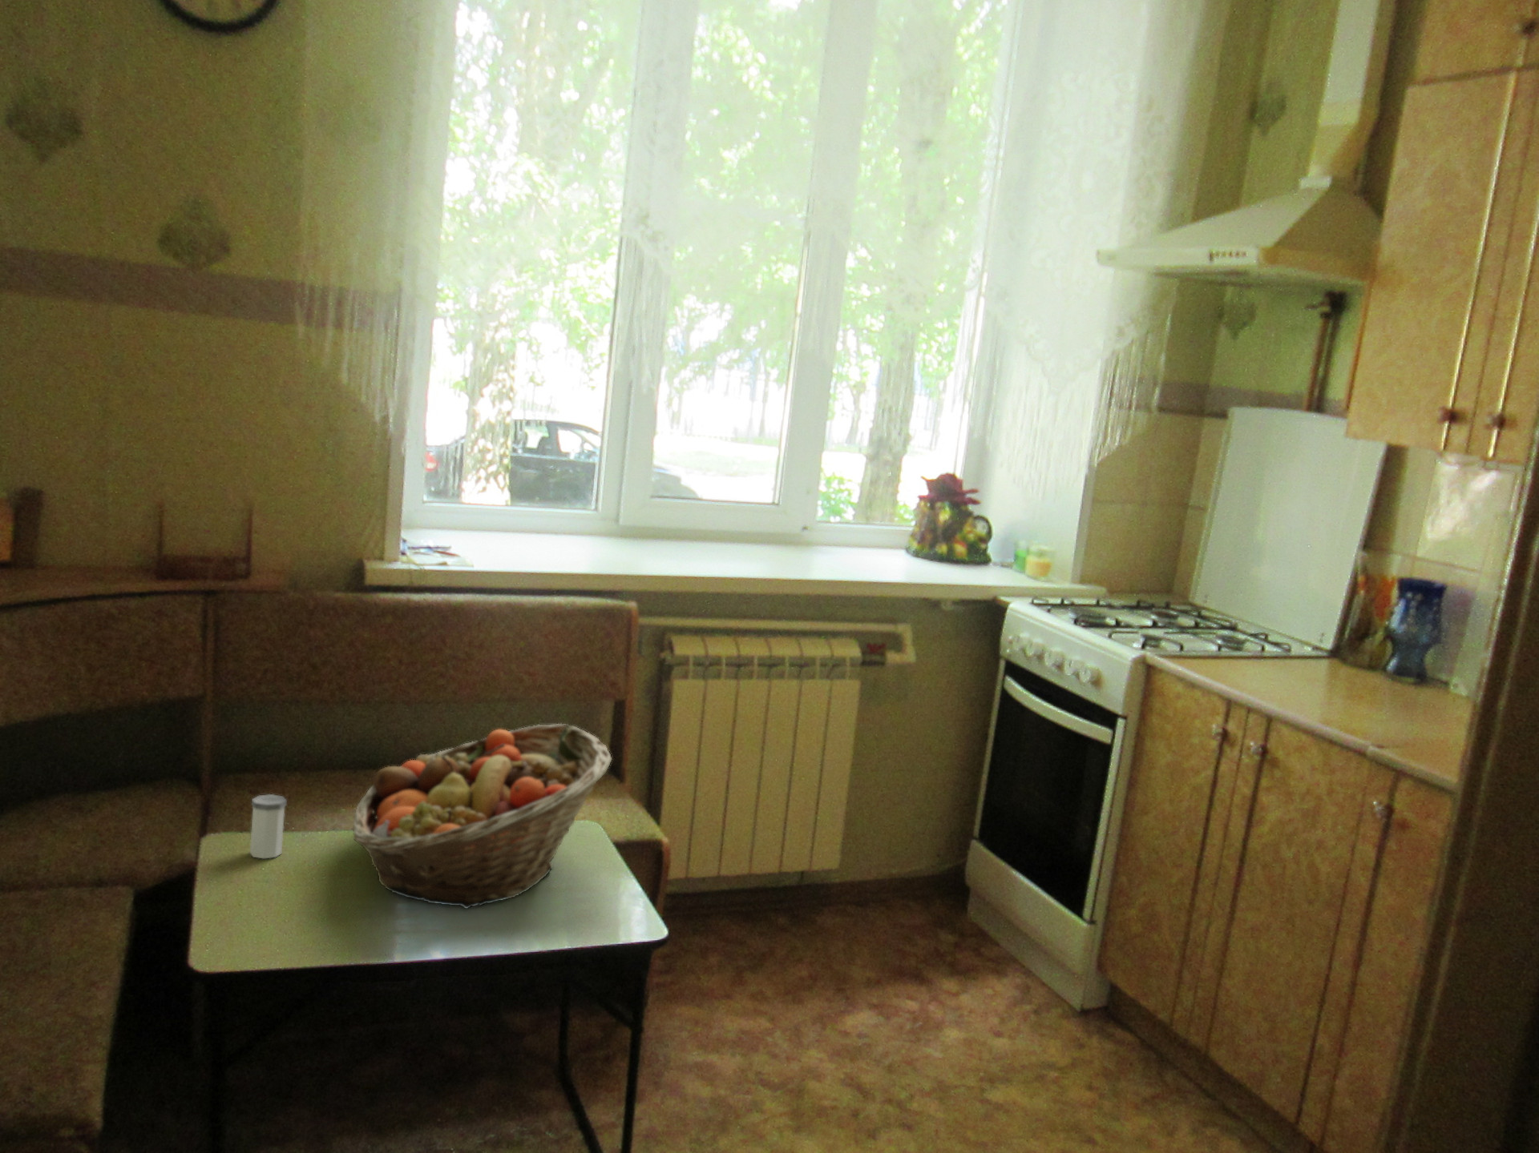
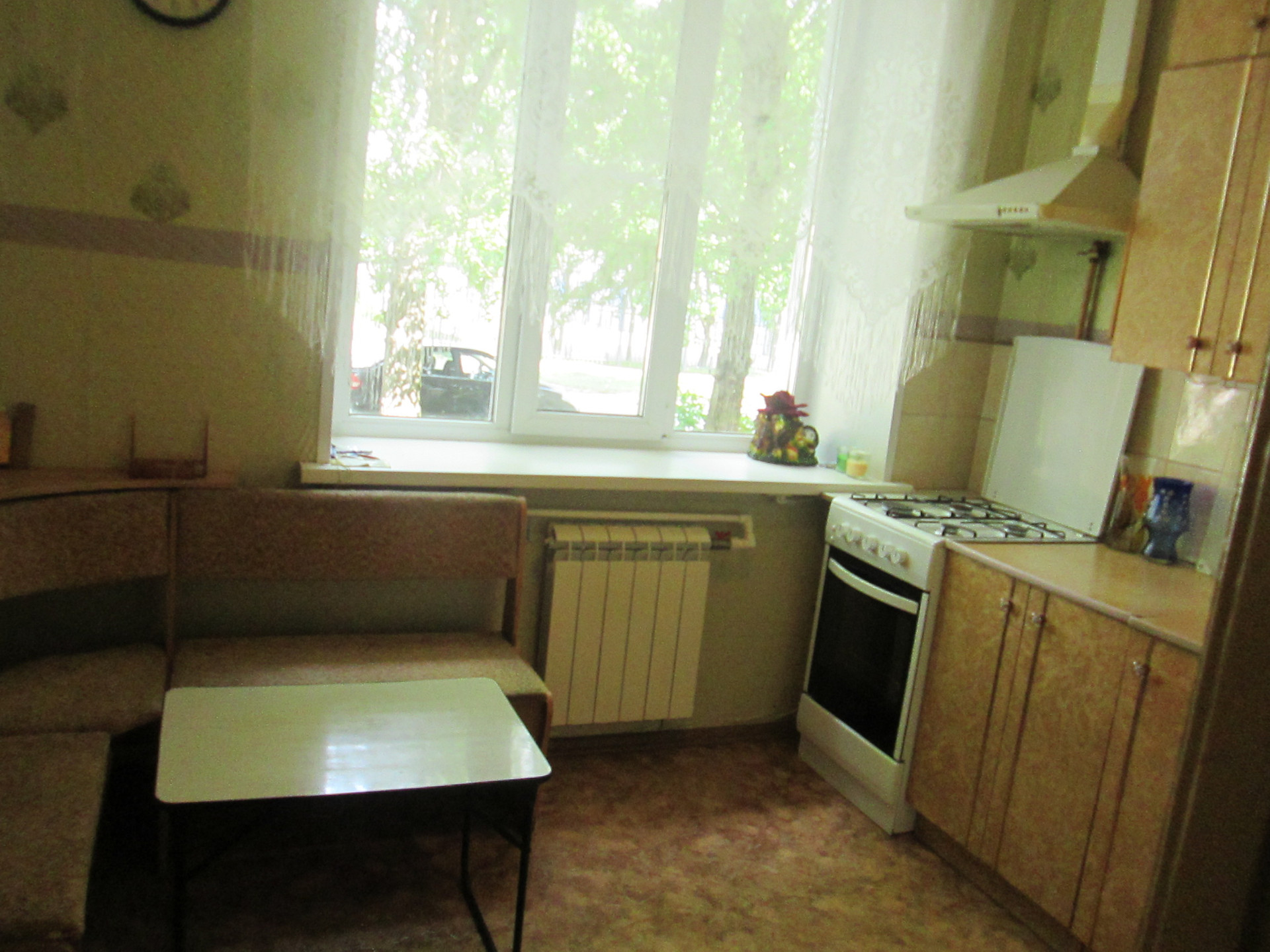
- fruit basket [351,723,613,910]
- salt shaker [250,793,287,859]
